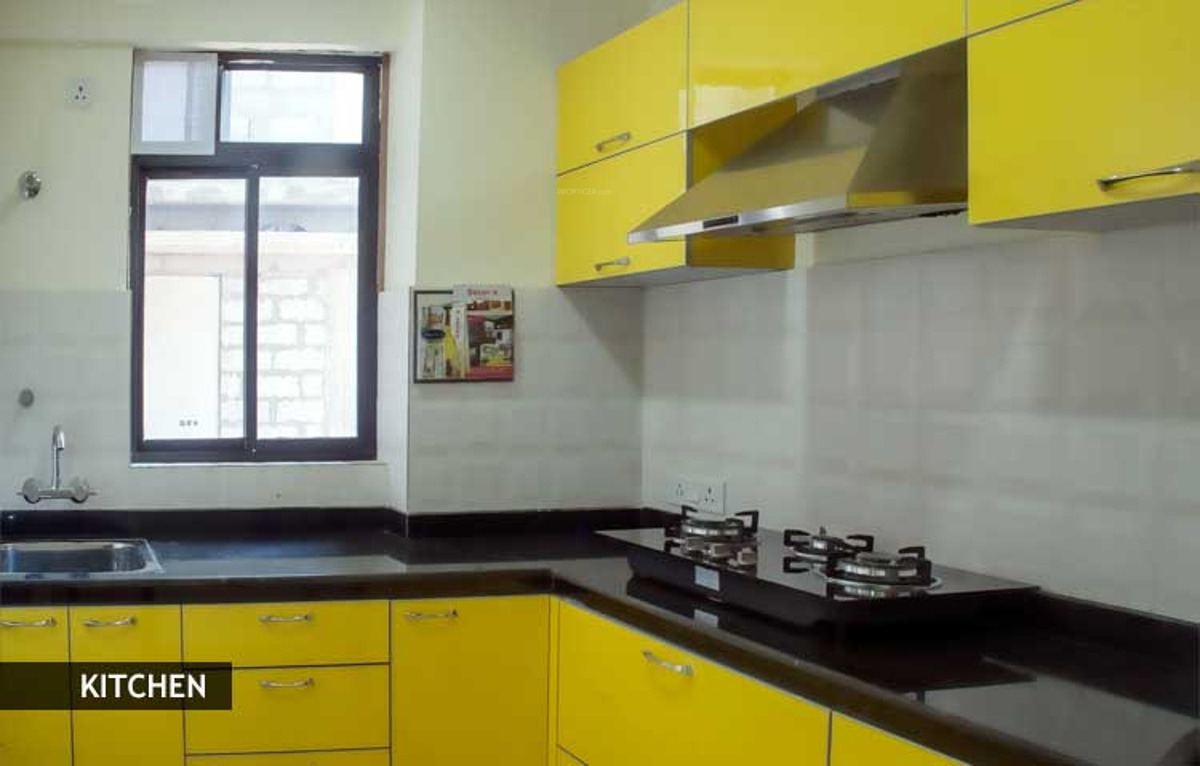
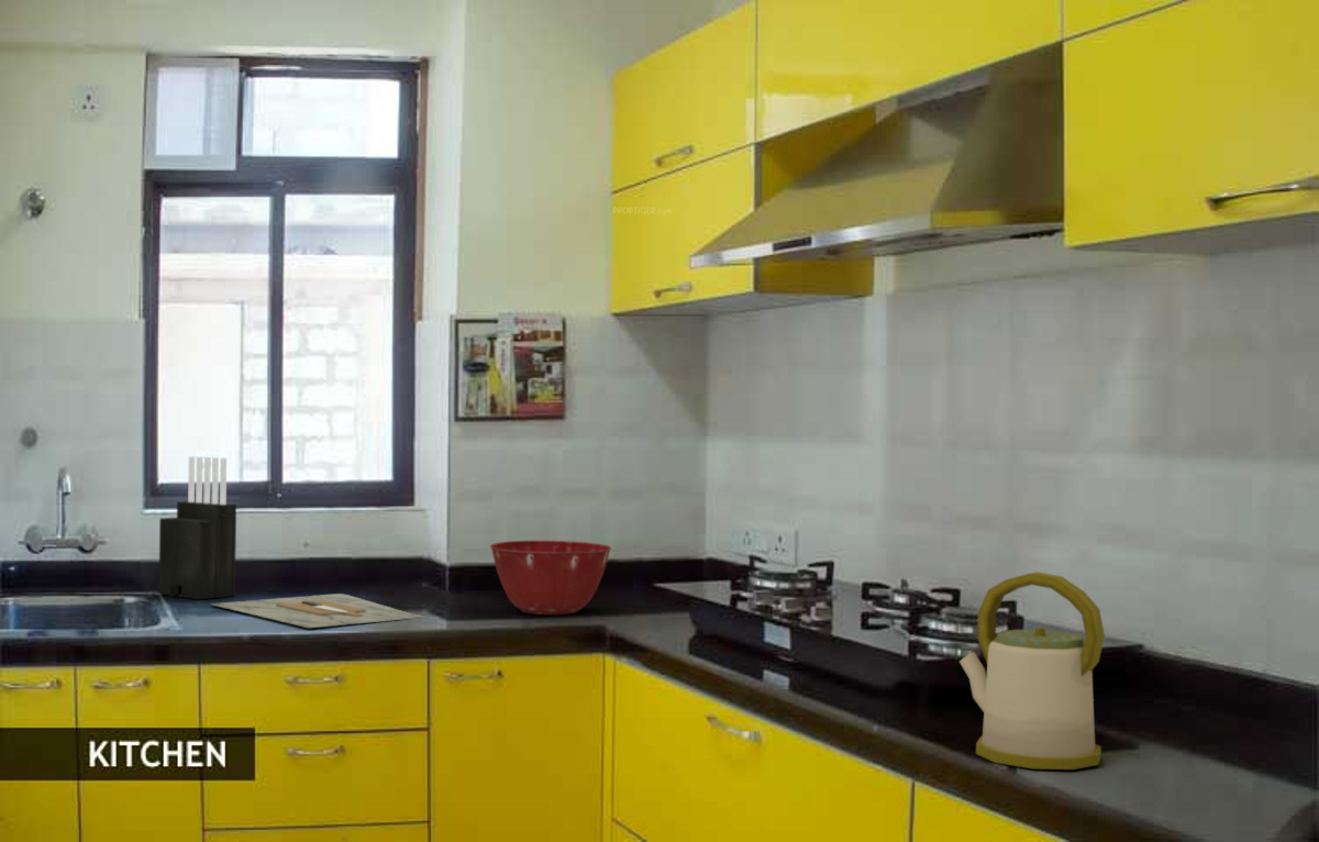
+ cutting board [208,592,428,629]
+ knife block [157,455,237,600]
+ kettle [958,570,1106,771]
+ mixing bowl [489,540,612,616]
